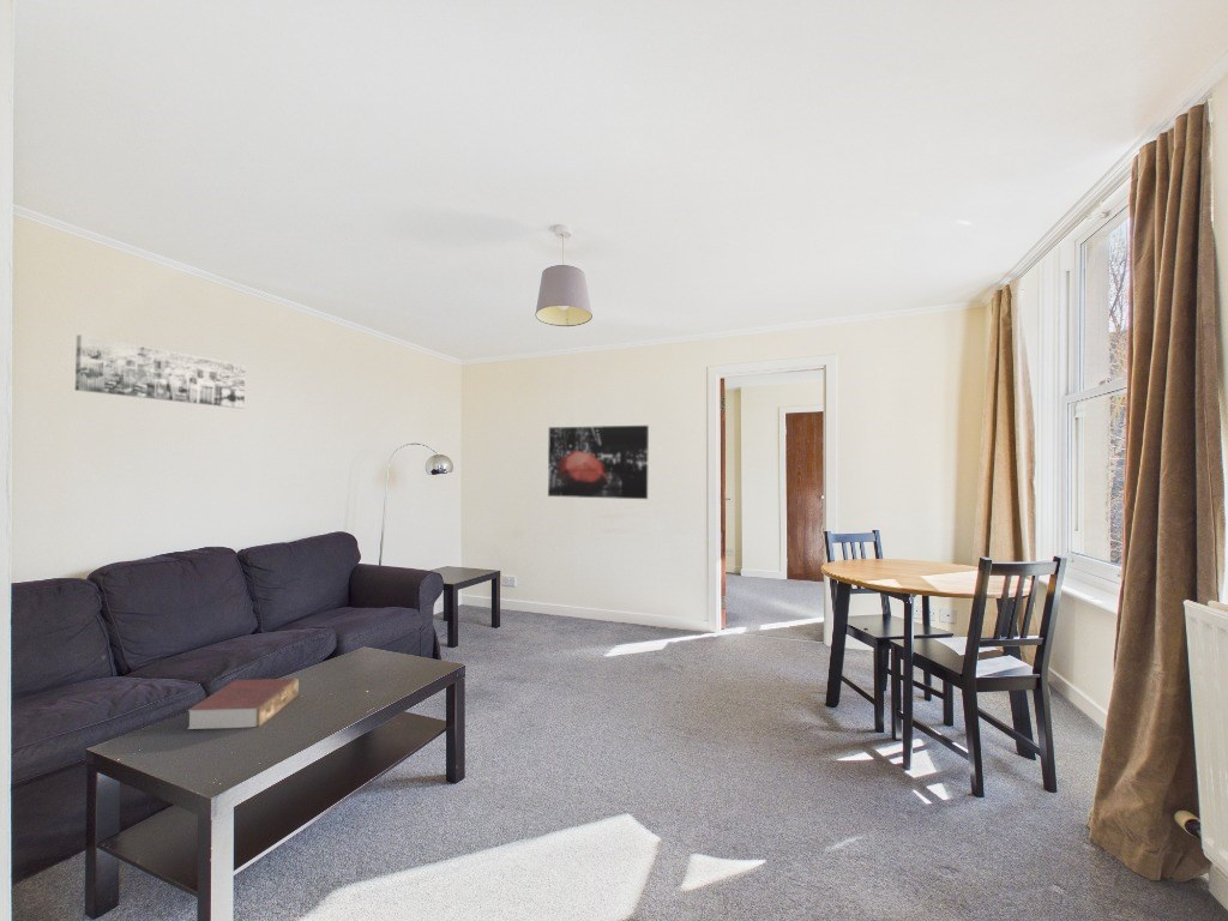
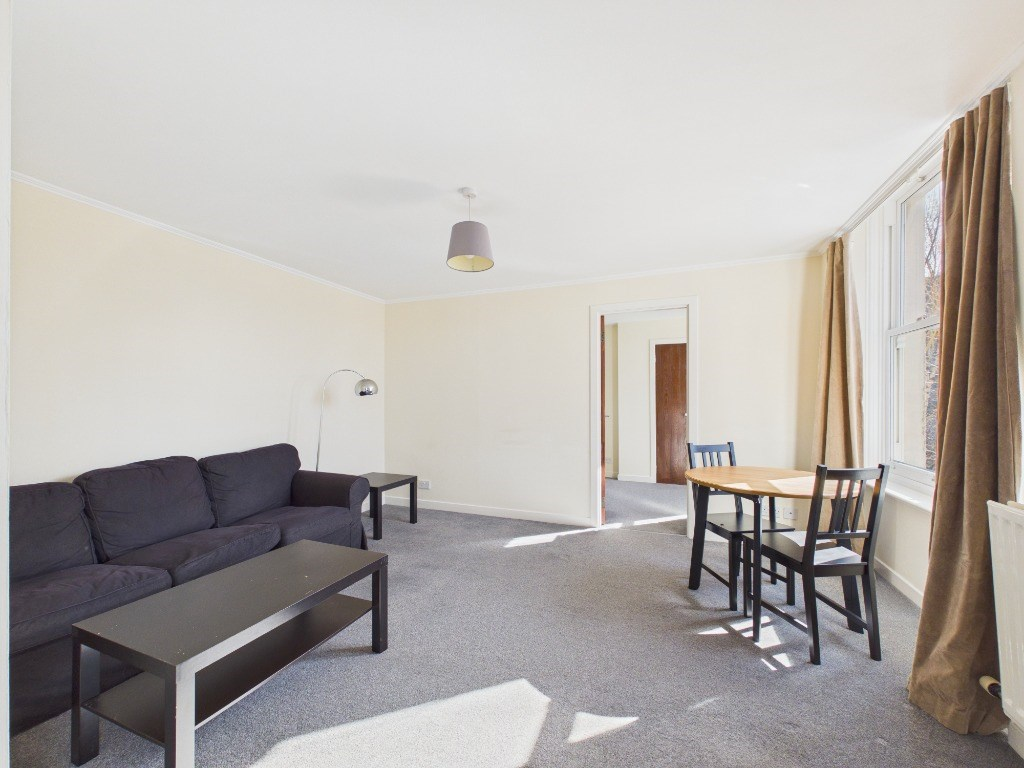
- wall art [74,333,246,409]
- book [186,678,300,730]
- wall art [547,425,650,500]
